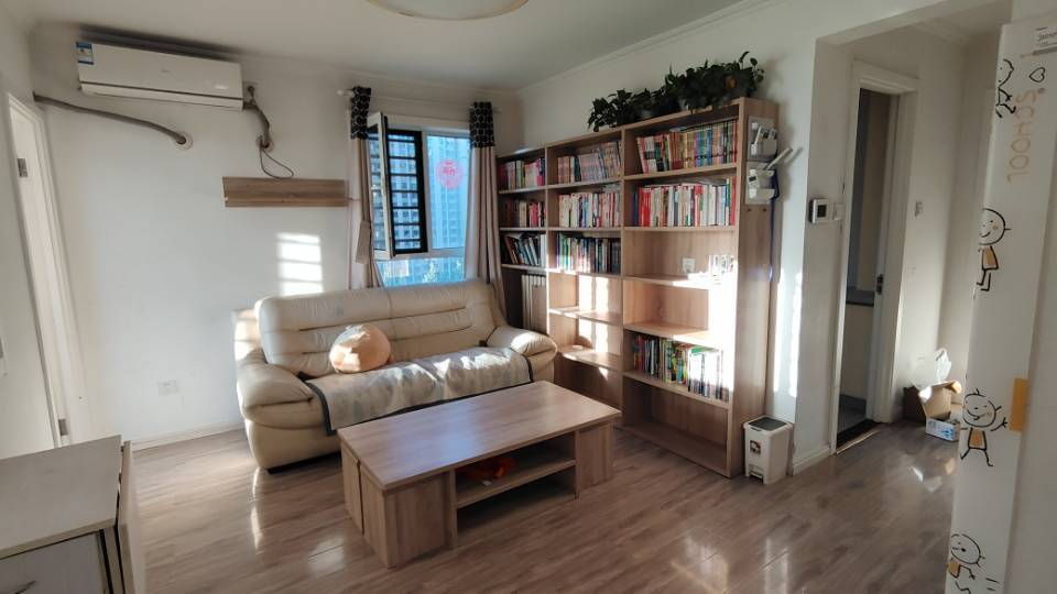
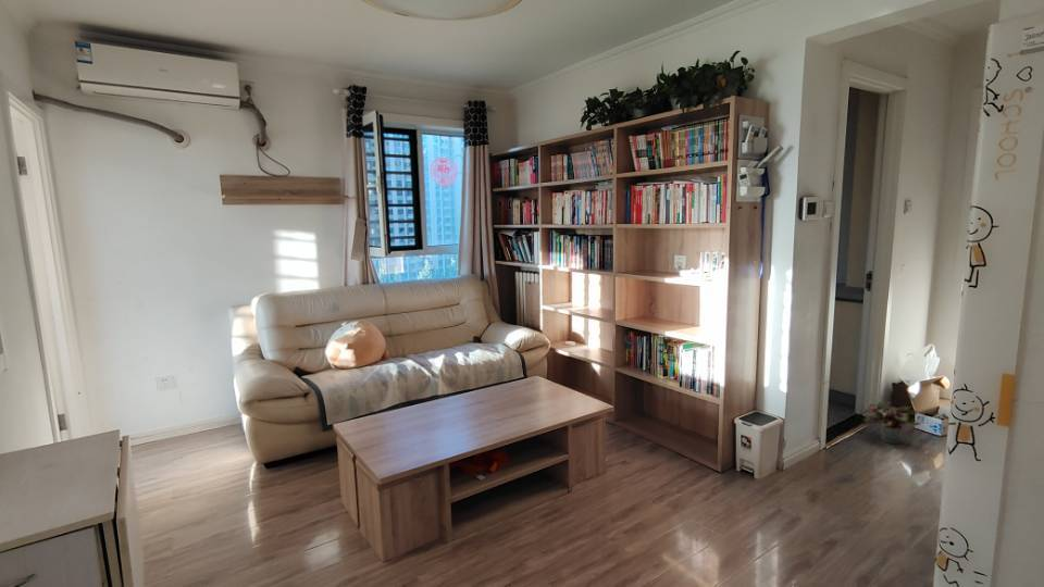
+ potted plant [858,401,923,445]
